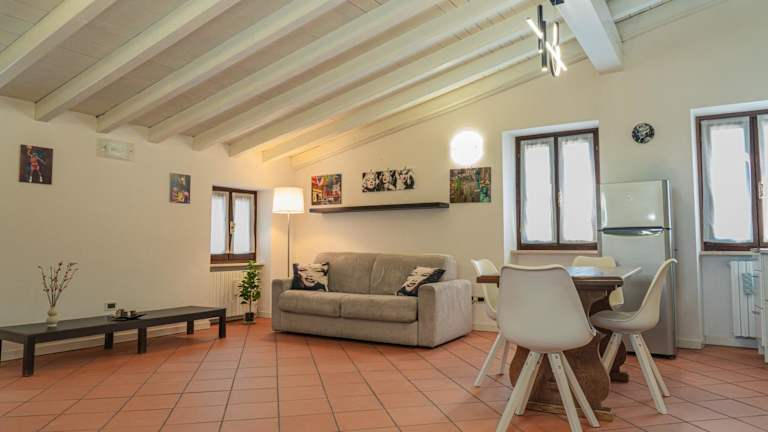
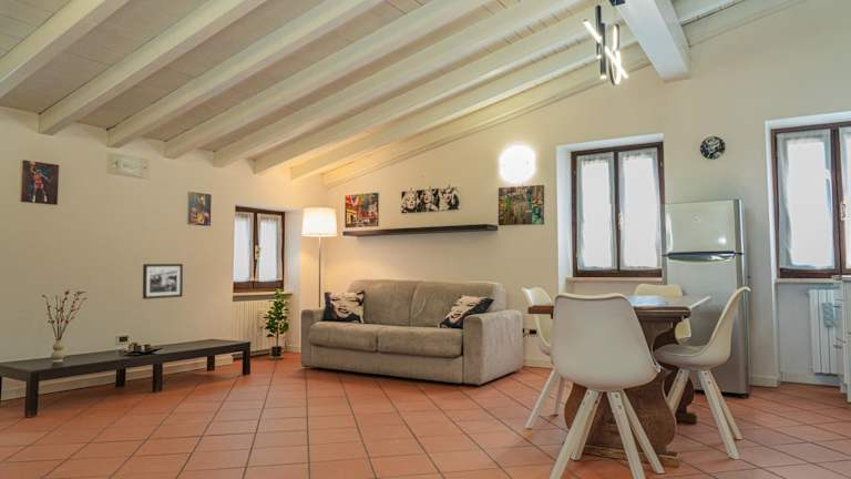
+ picture frame [142,263,184,300]
